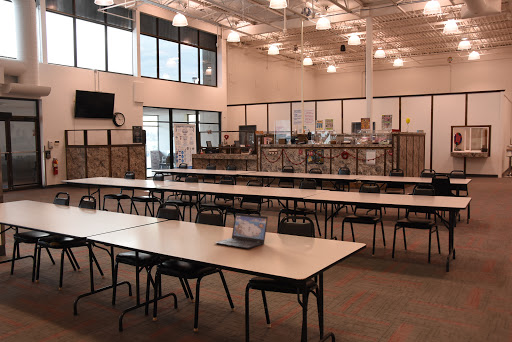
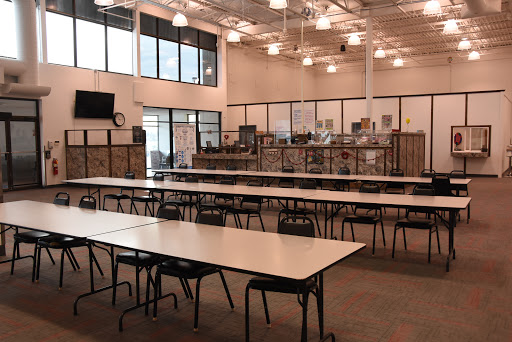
- laptop [214,212,269,249]
